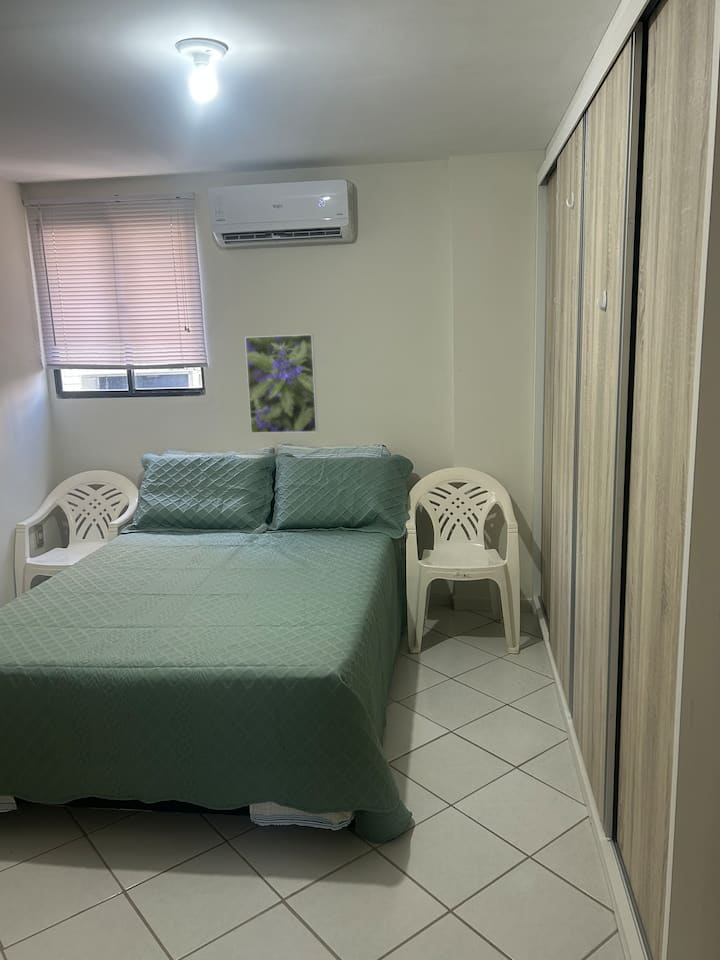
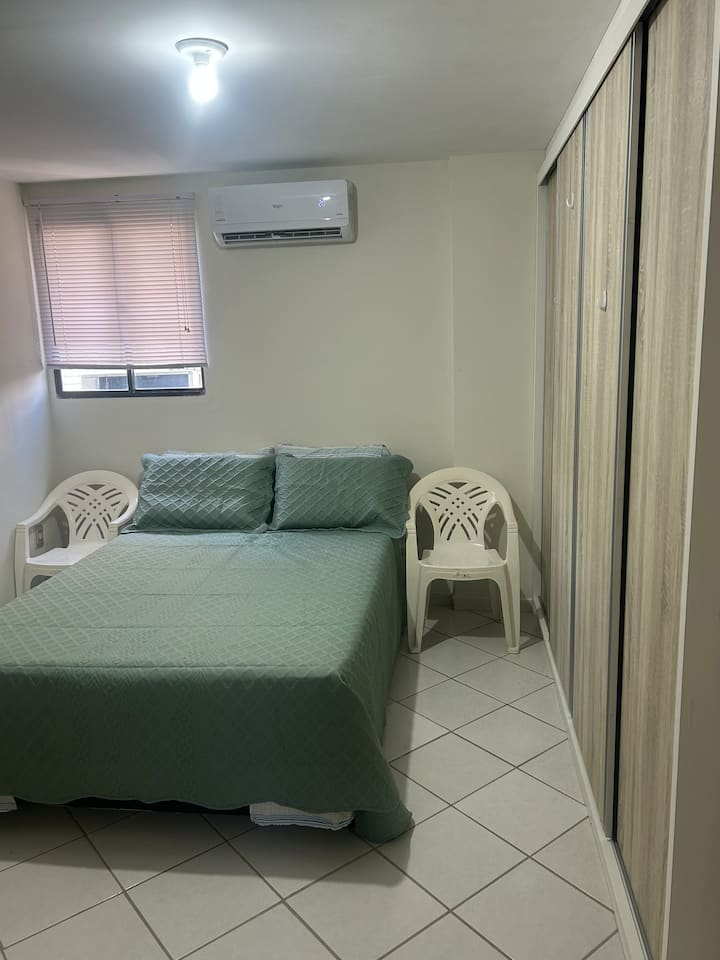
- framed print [244,333,319,434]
